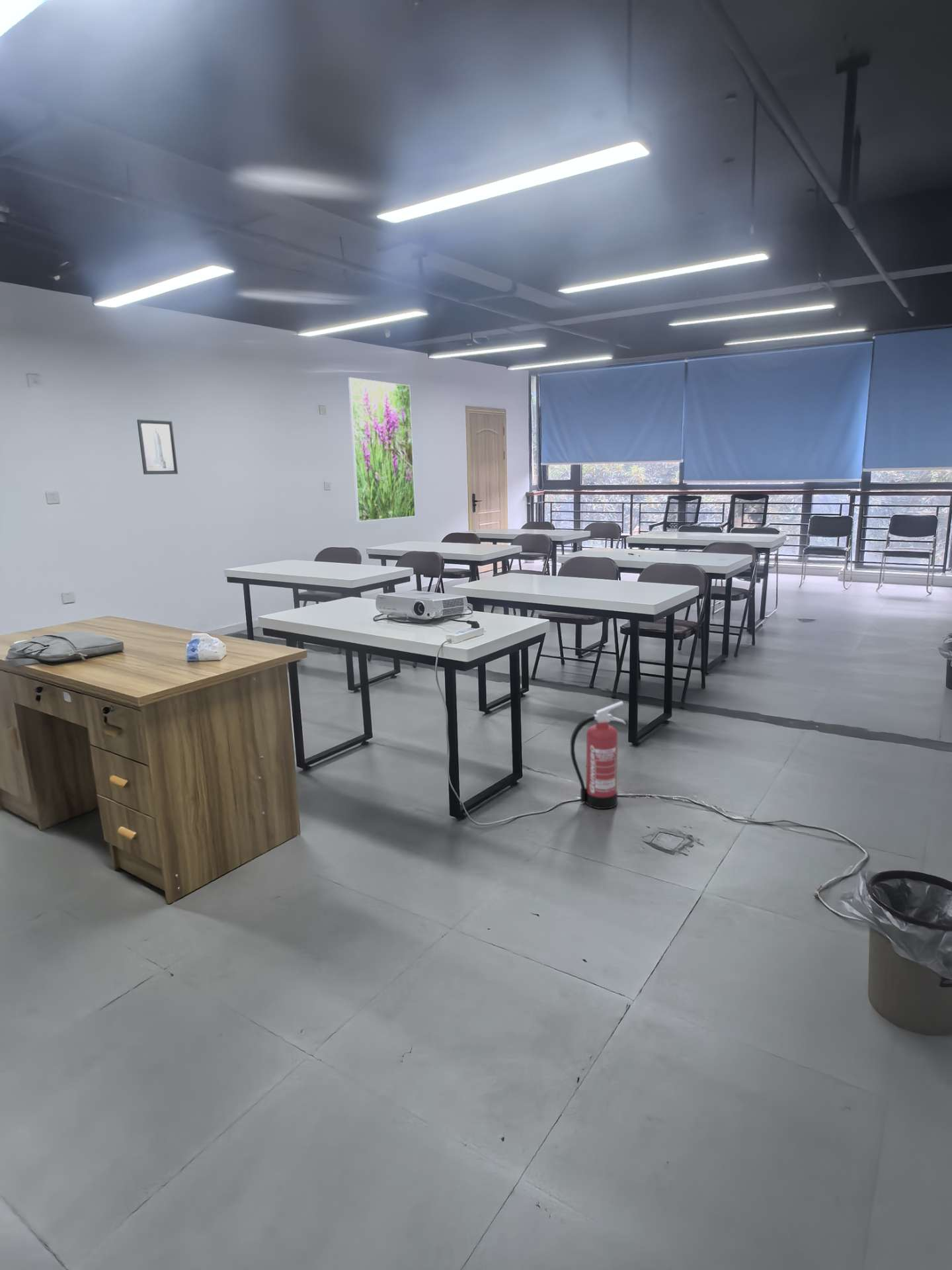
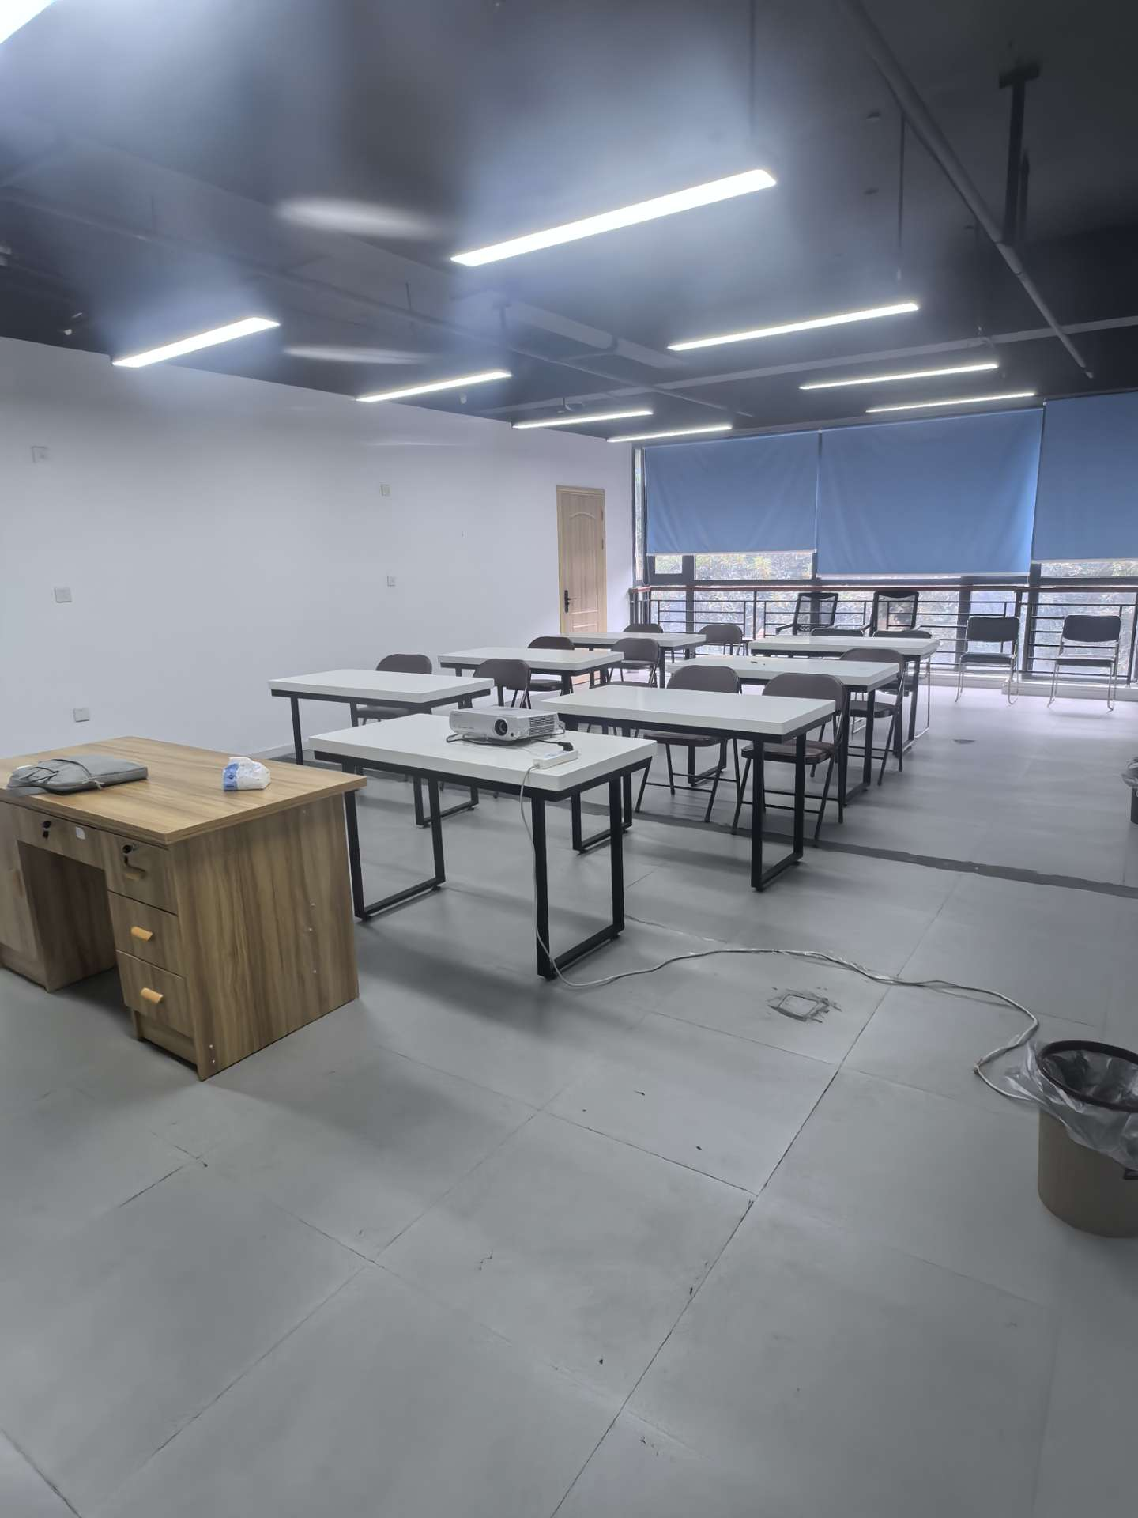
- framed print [348,377,416,523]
- fire extinguisher [570,700,626,810]
- wall art [136,419,178,475]
